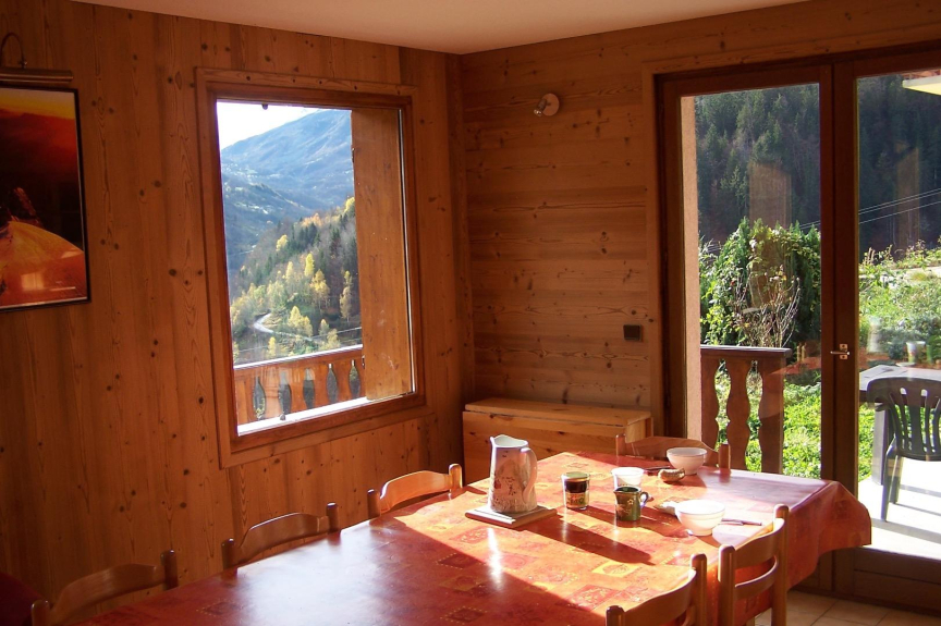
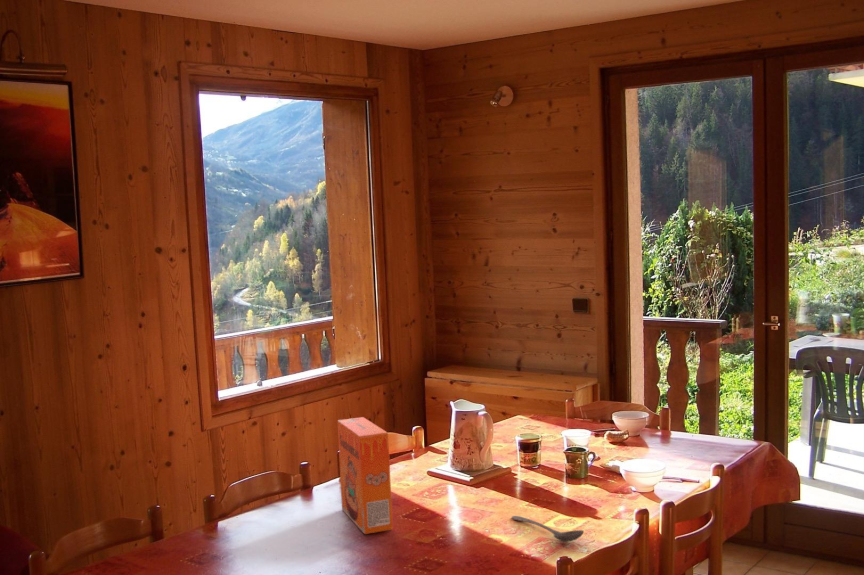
+ cereal box [337,416,394,535]
+ stirrer [510,515,585,543]
